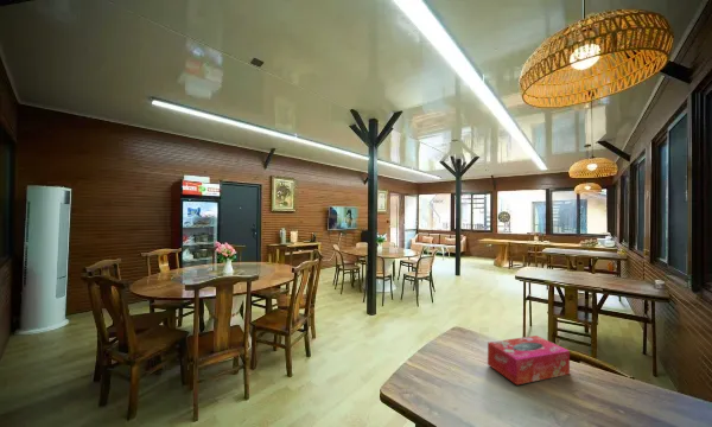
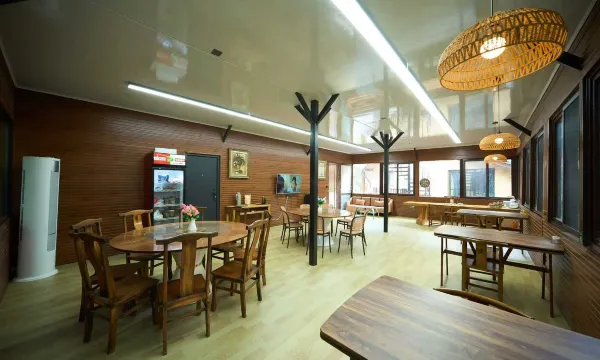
- tissue box [487,334,571,387]
